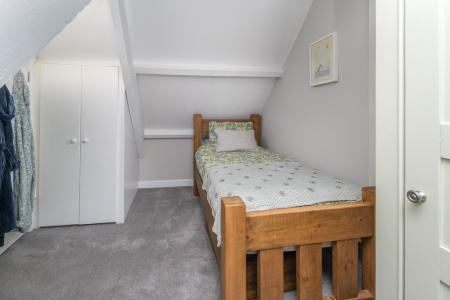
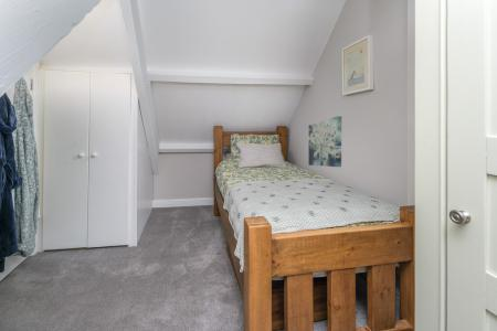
+ wall art [307,116,342,168]
